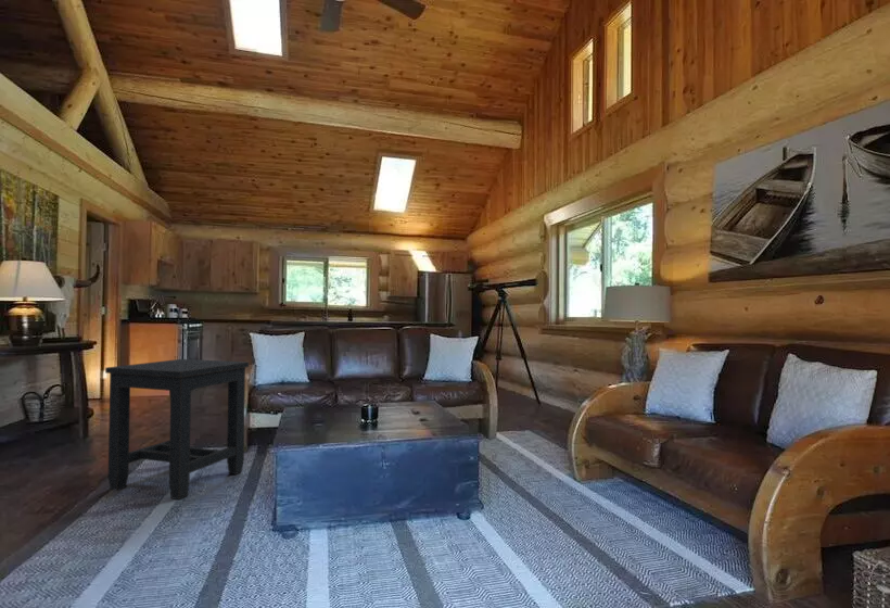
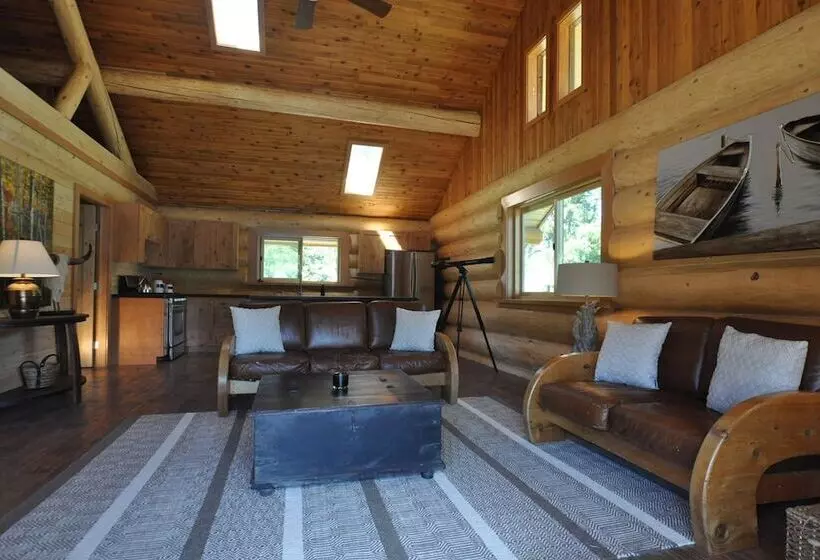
- side table [104,358,250,501]
